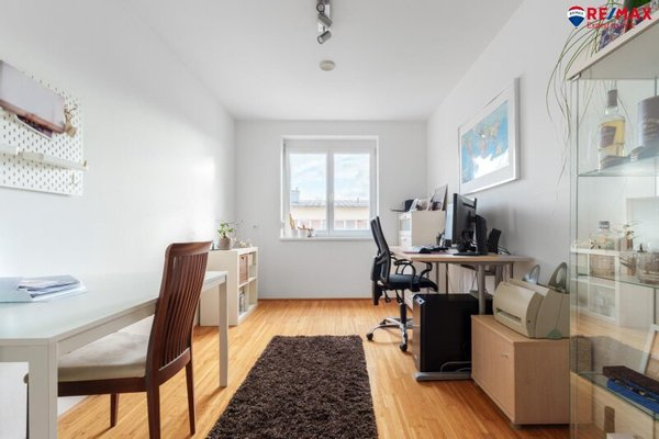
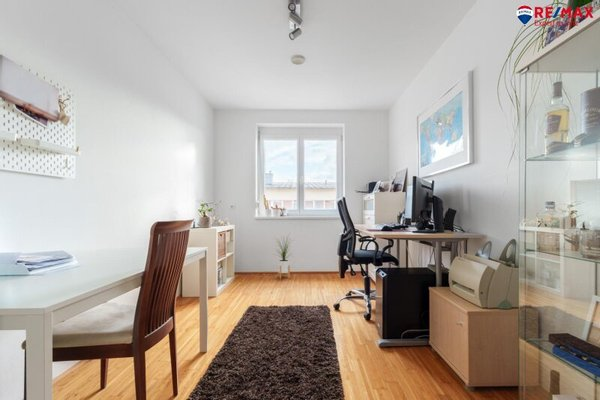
+ house plant [273,232,294,280]
